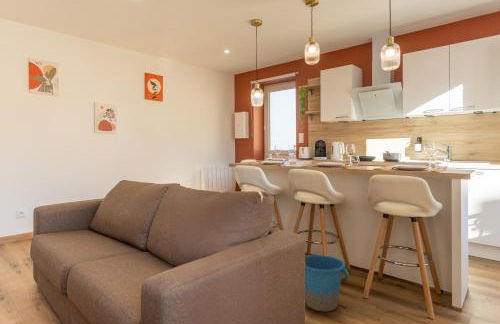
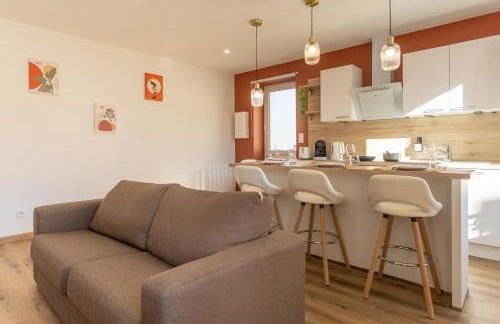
- bucket [304,254,350,313]
